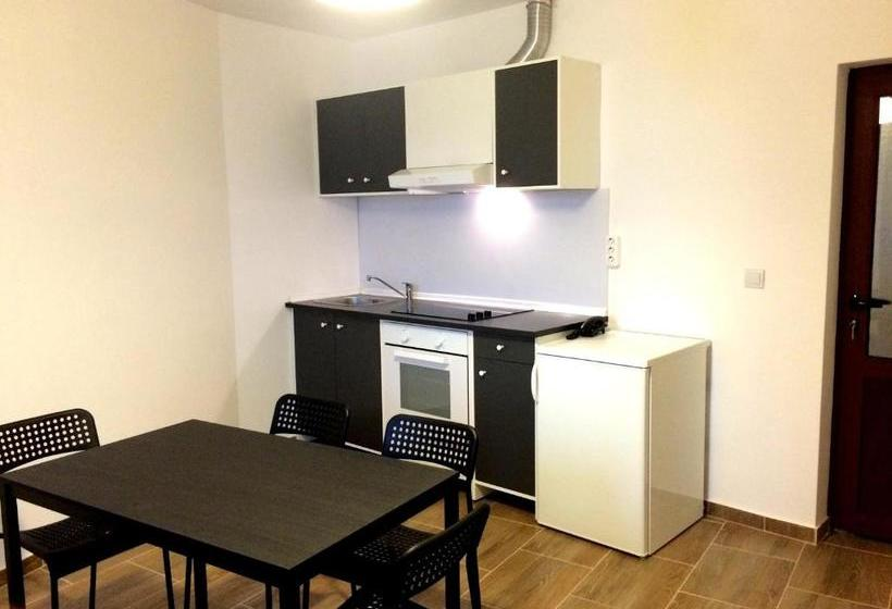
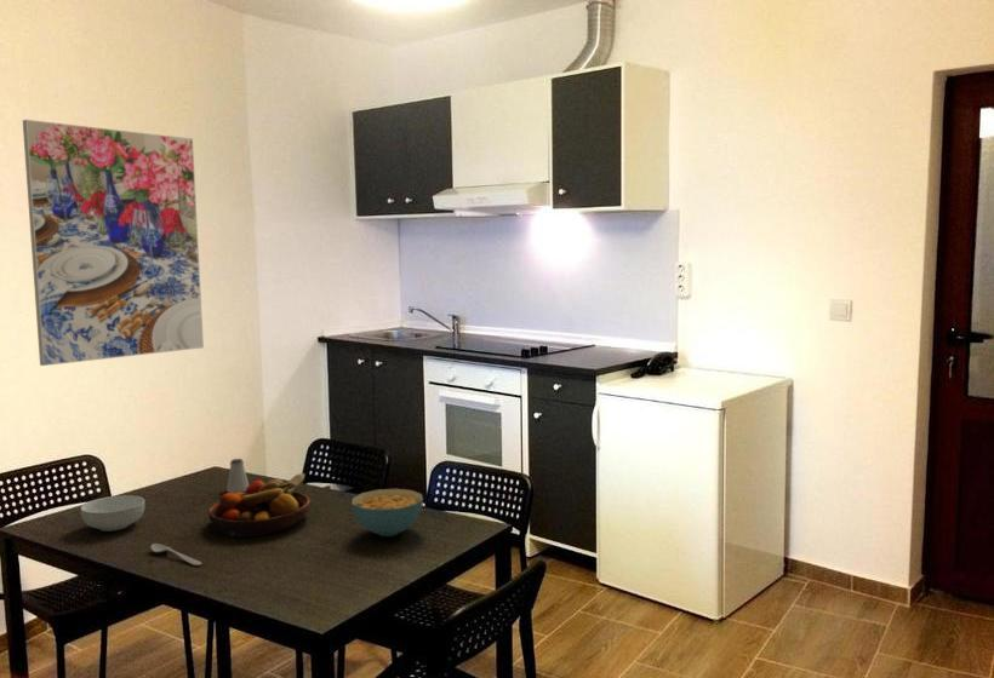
+ fruit bowl [207,472,312,539]
+ cereal bowl [350,488,424,538]
+ spoon [149,542,202,567]
+ saltshaker [225,458,250,493]
+ cereal bowl [80,494,145,533]
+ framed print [22,119,205,367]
